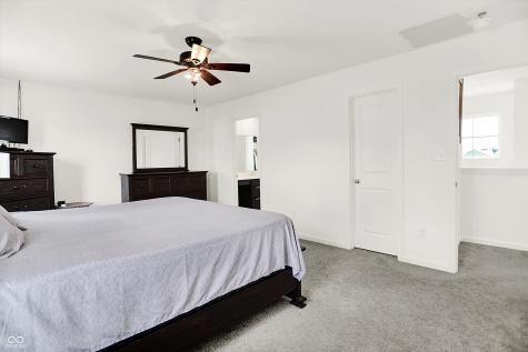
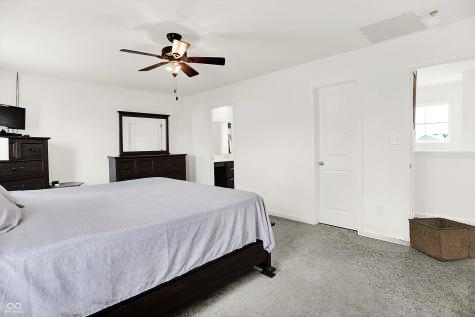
+ storage bin [407,216,475,262]
